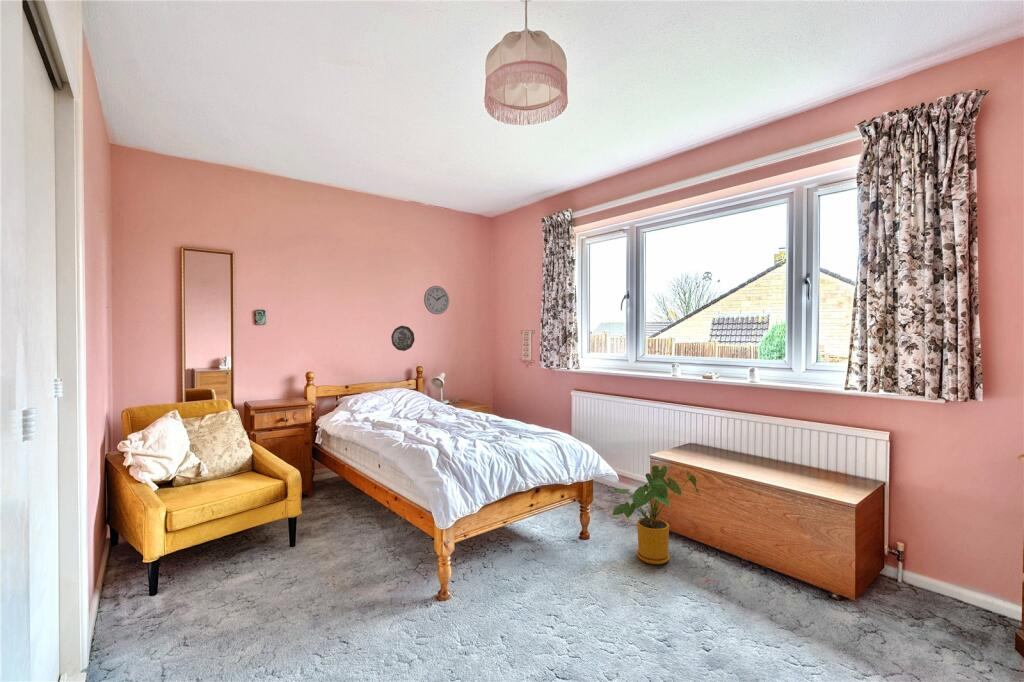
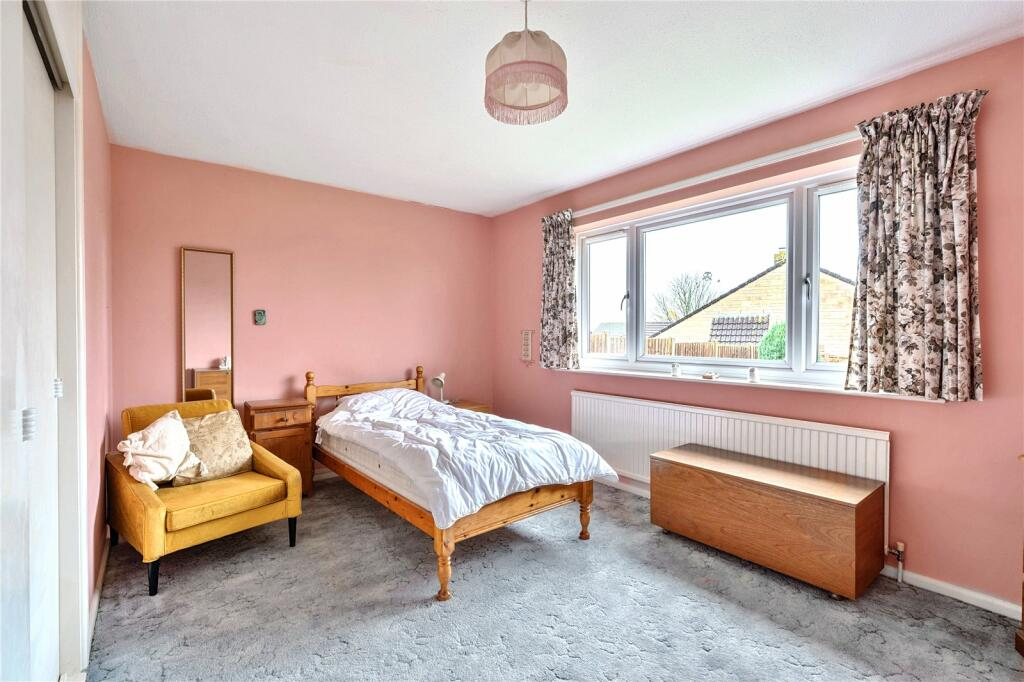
- decorative plate [390,325,415,352]
- wall clock [423,285,450,315]
- house plant [610,465,700,565]
